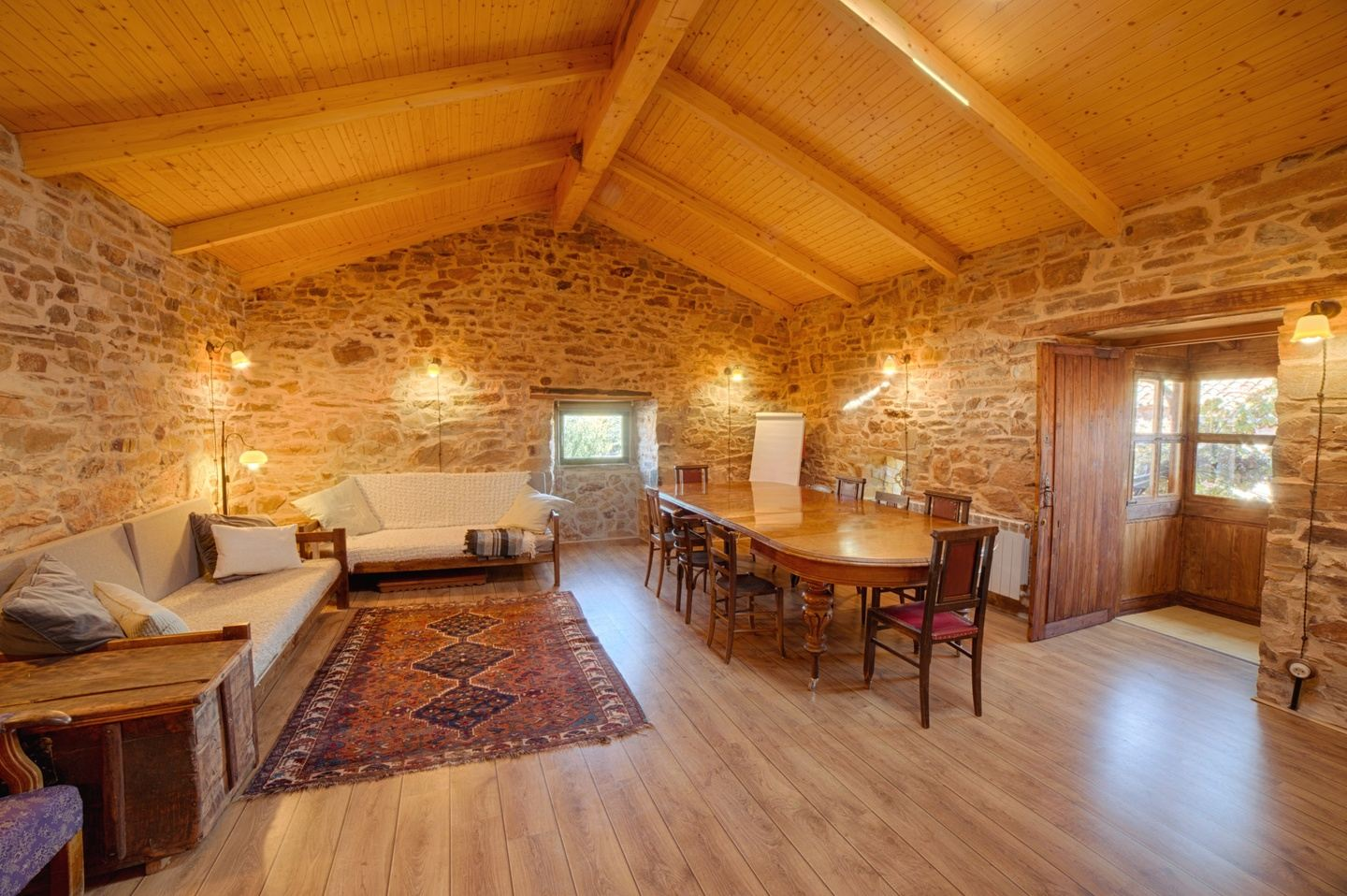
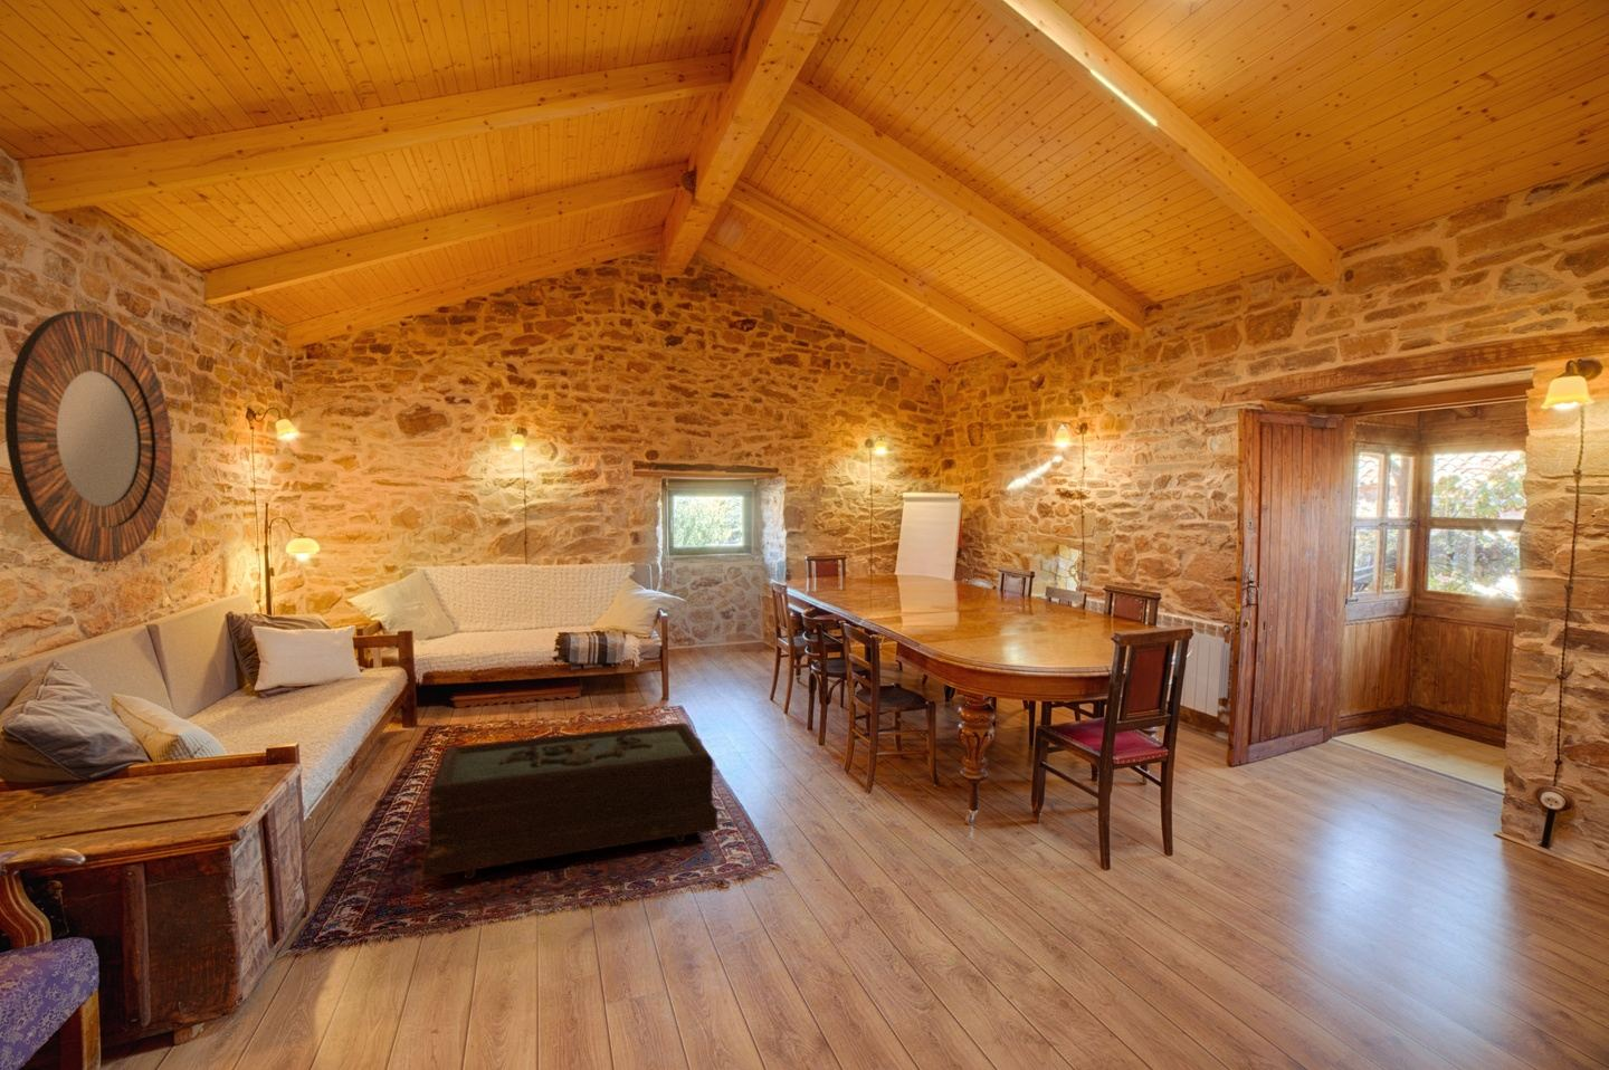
+ home mirror [5,309,173,562]
+ coffee table [422,721,718,880]
